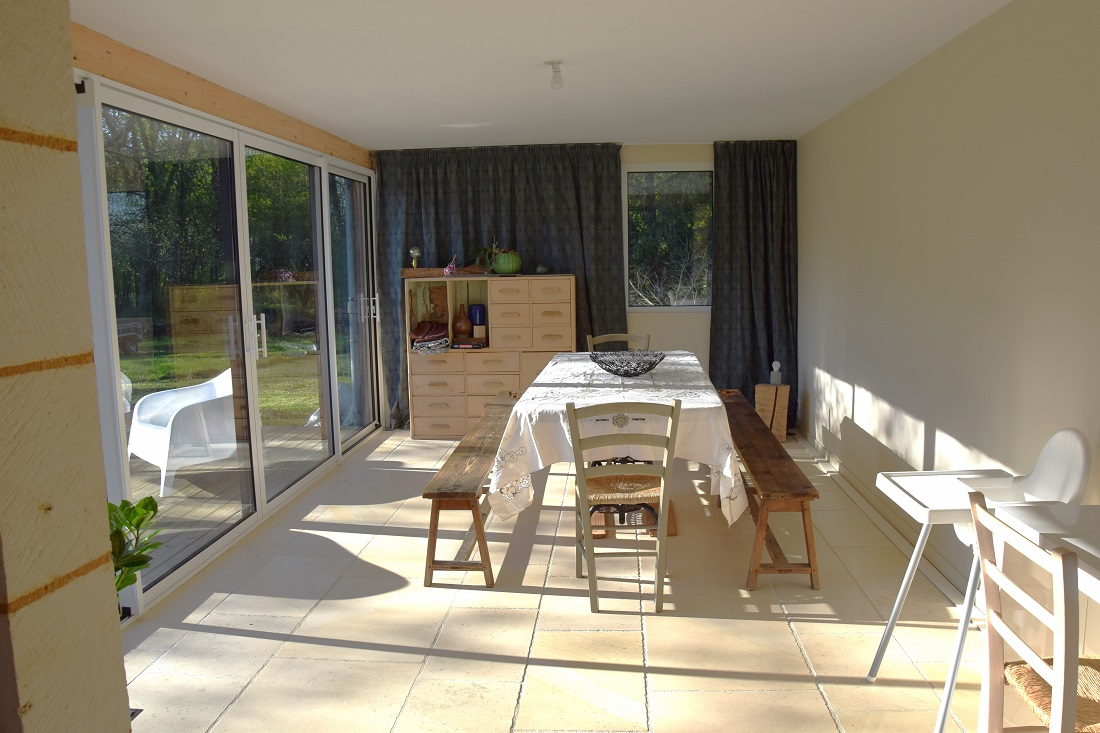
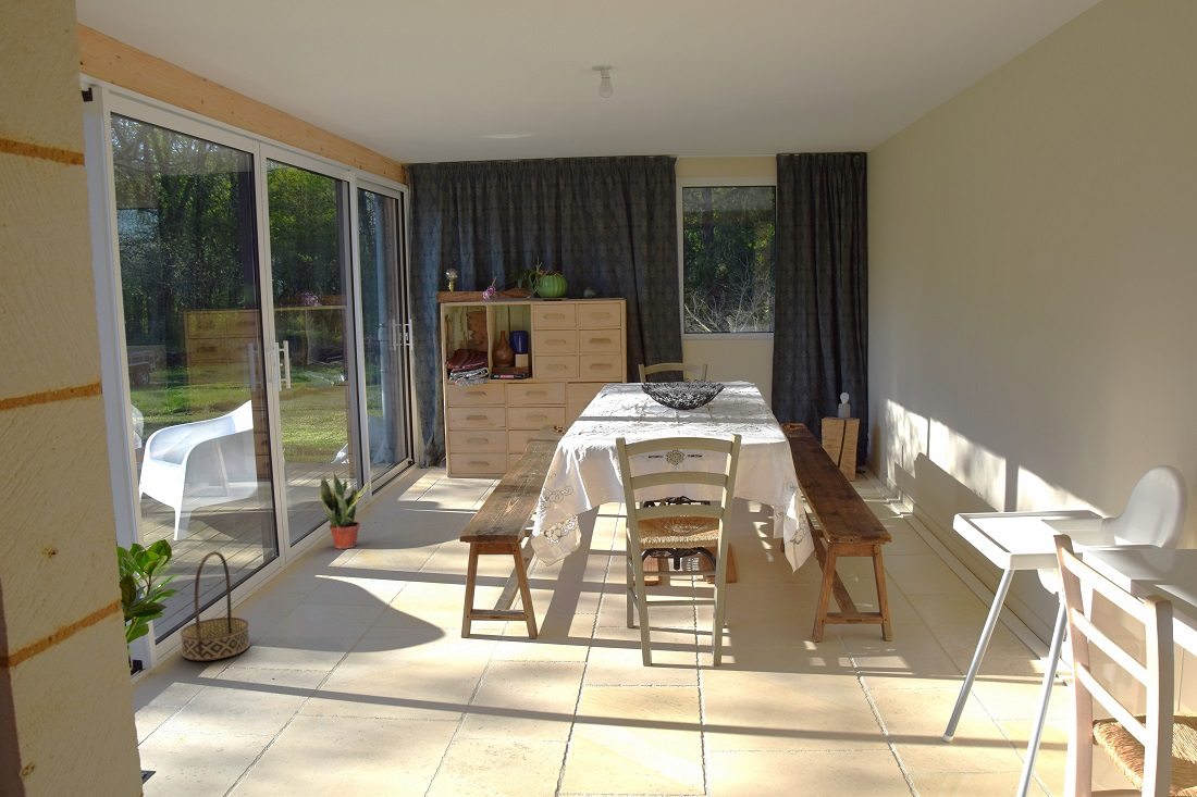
+ potted plant [319,471,370,549]
+ basket [180,550,251,662]
